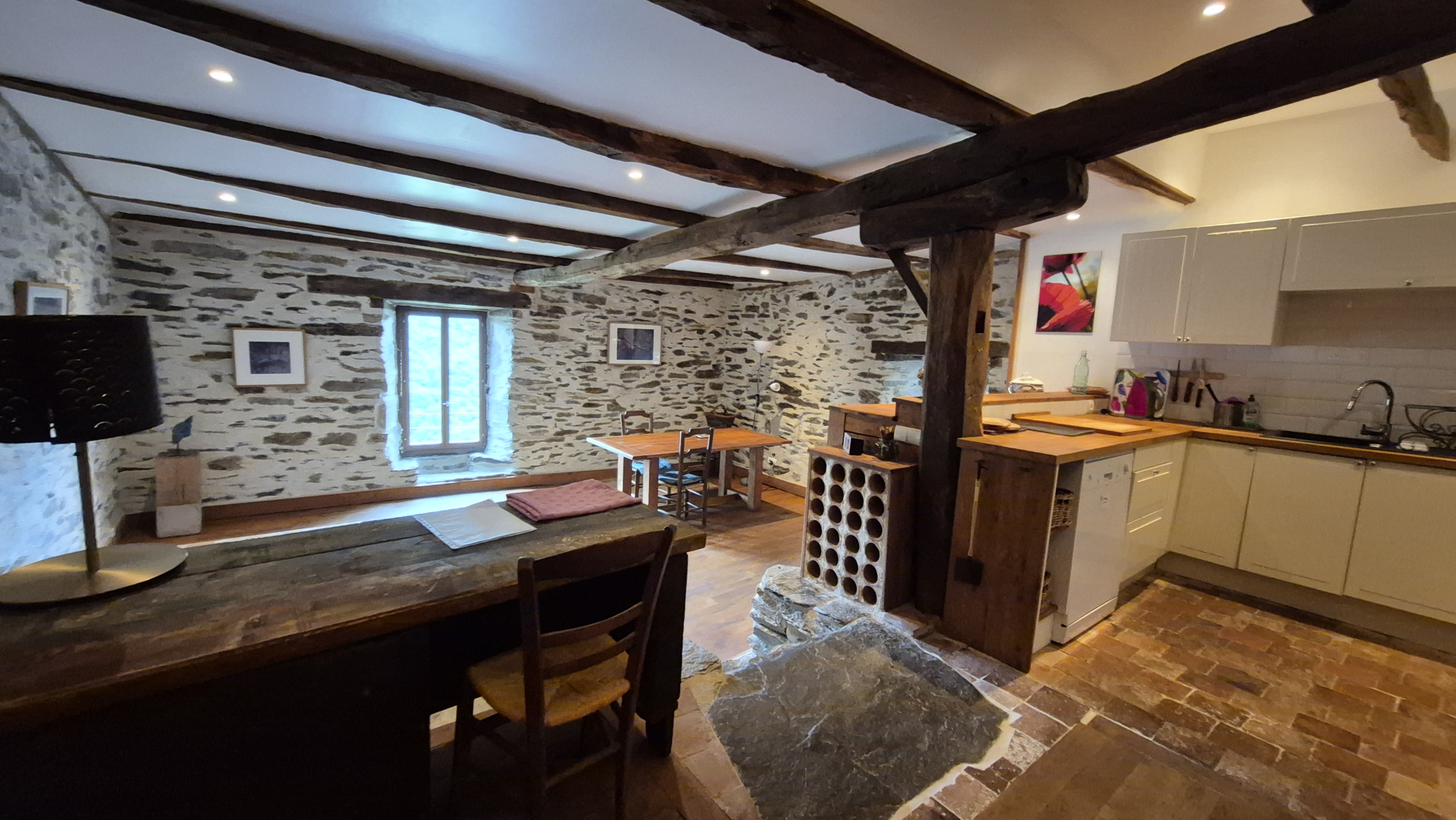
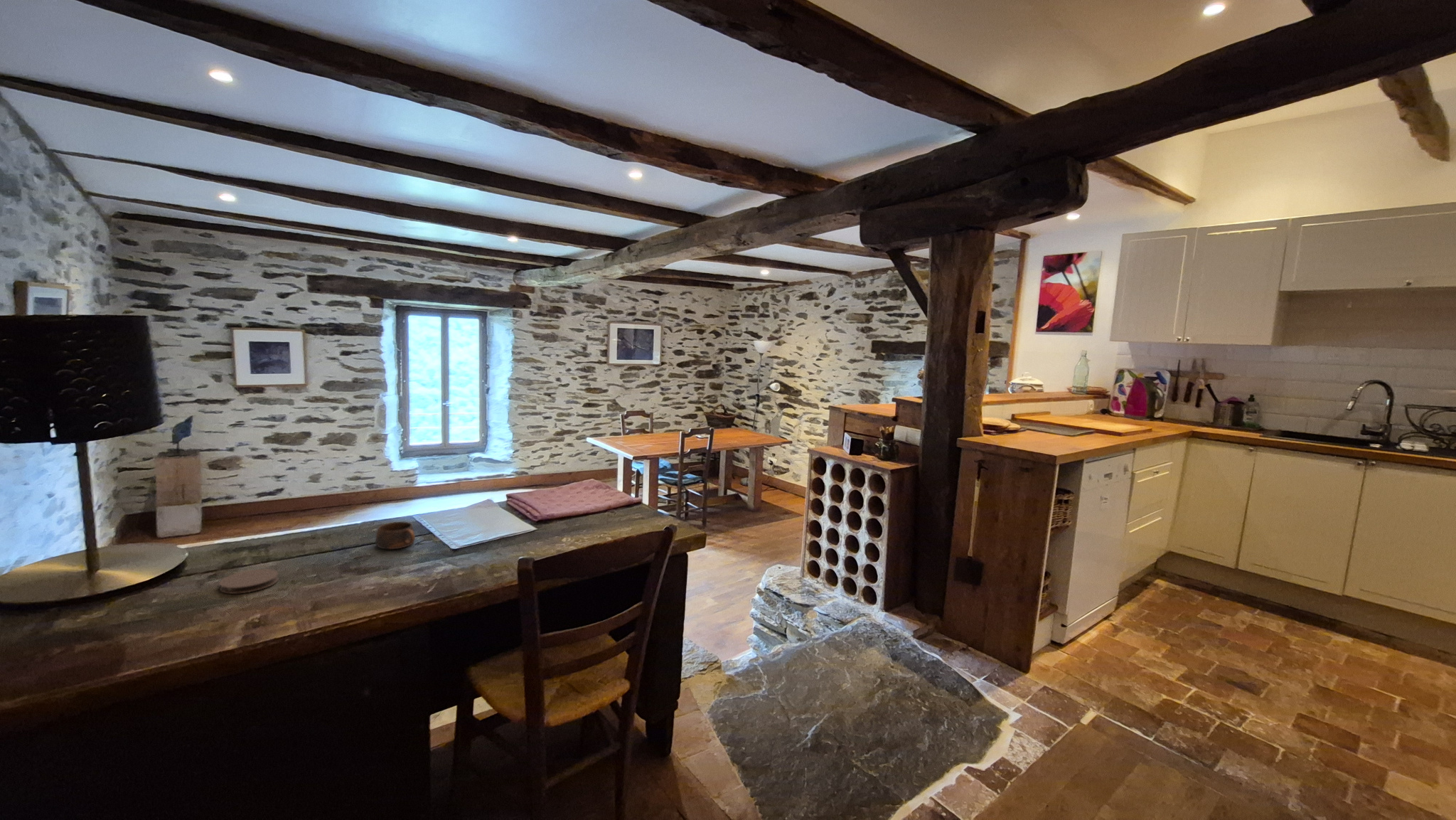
+ coaster [219,568,279,595]
+ cup [375,521,416,550]
